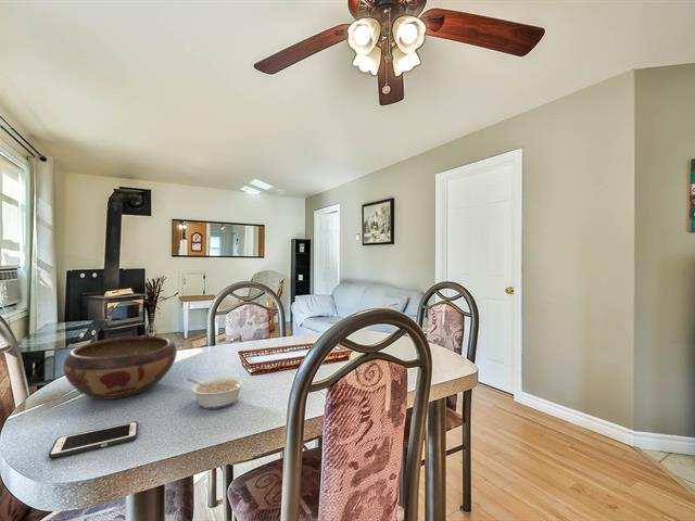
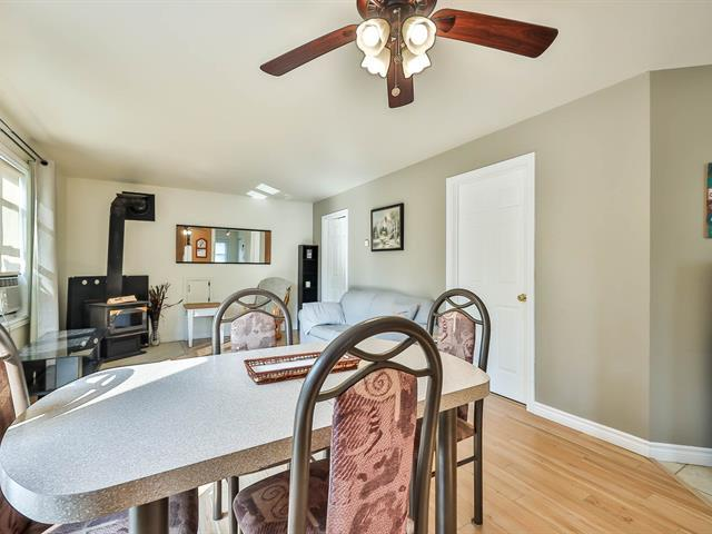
- legume [186,376,247,410]
- cell phone [48,420,139,459]
- decorative bowl [62,335,178,401]
